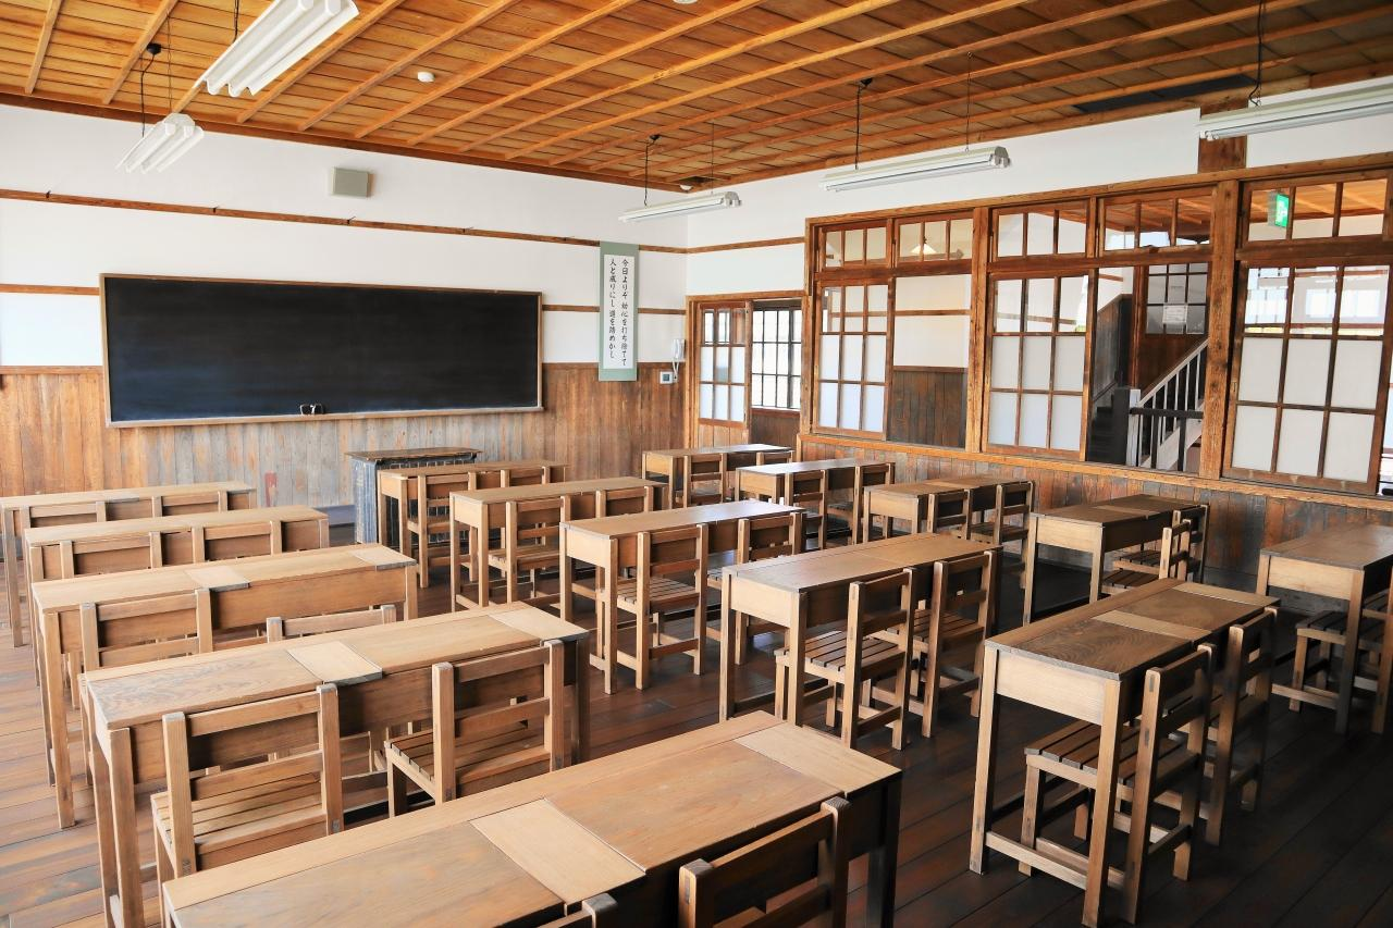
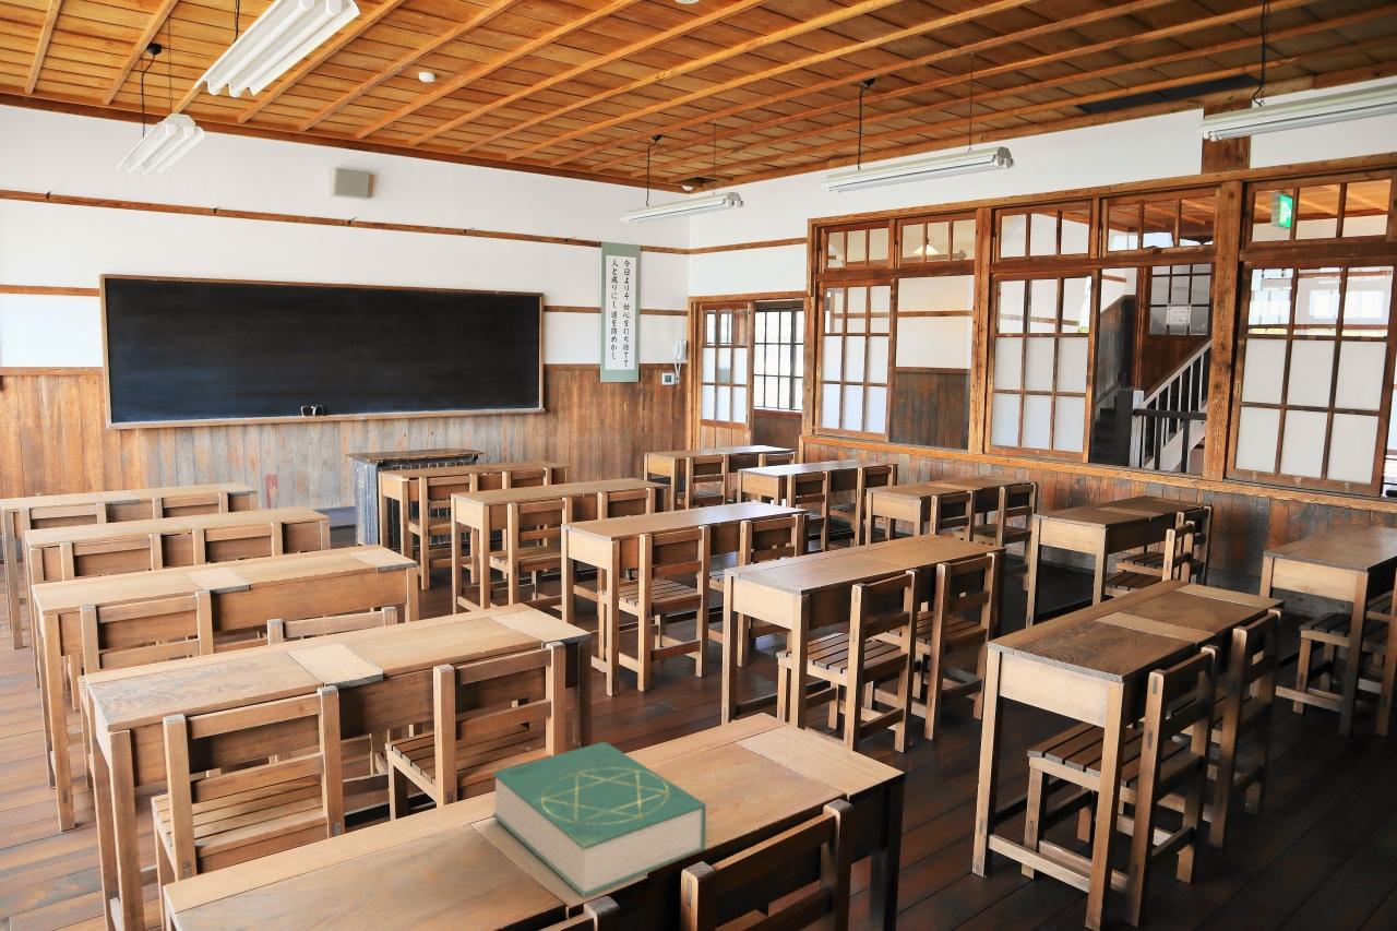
+ book [491,741,707,898]
